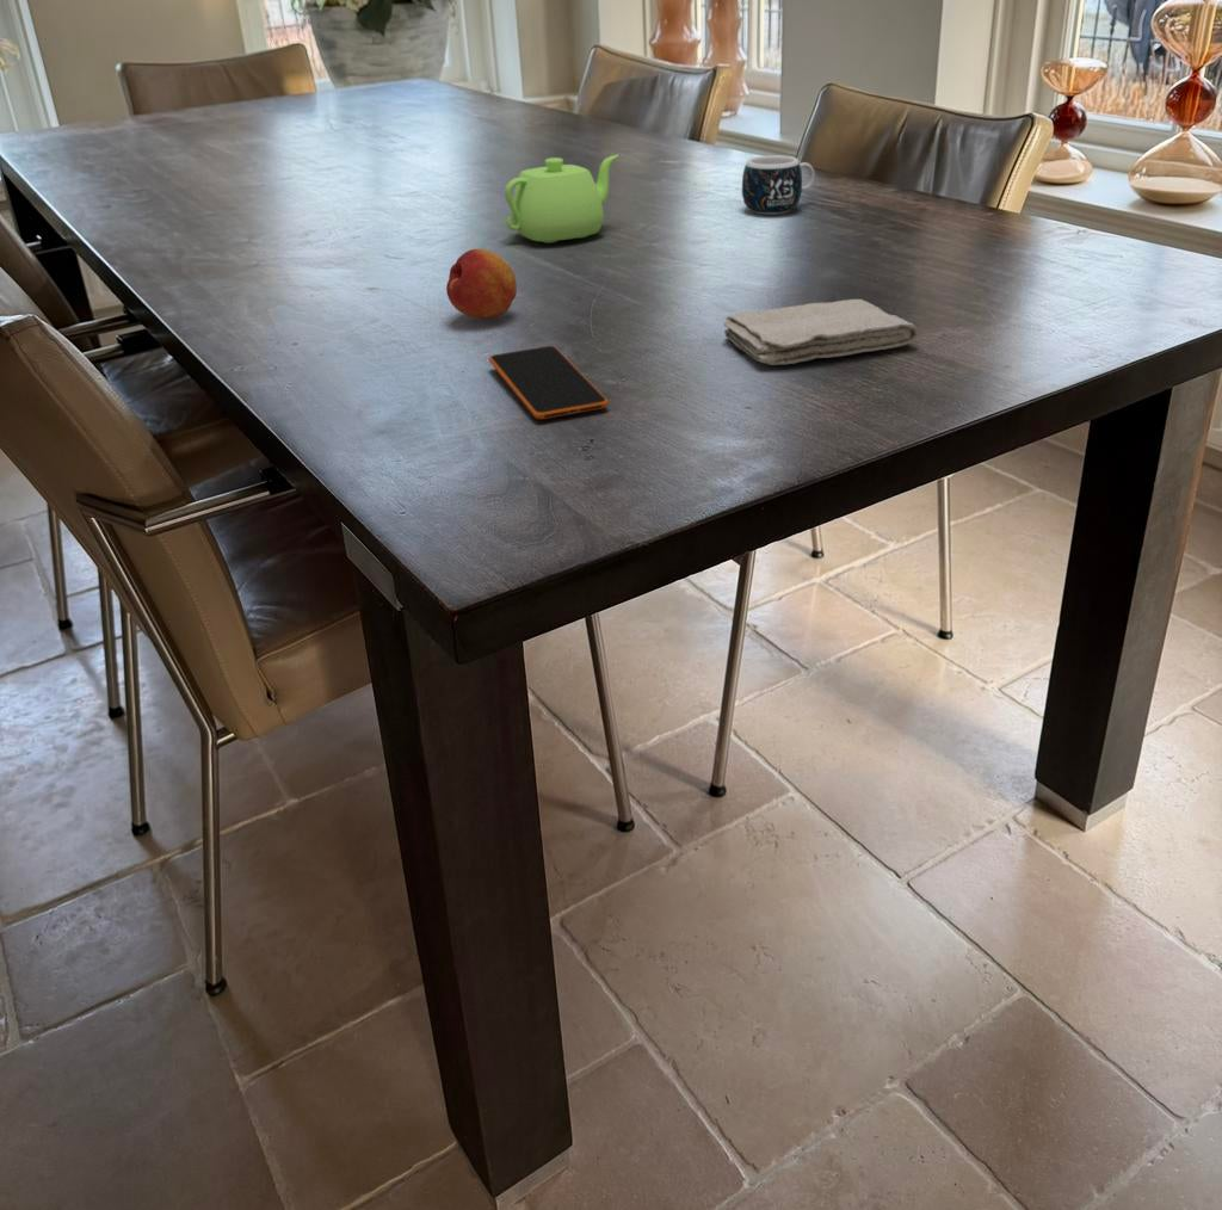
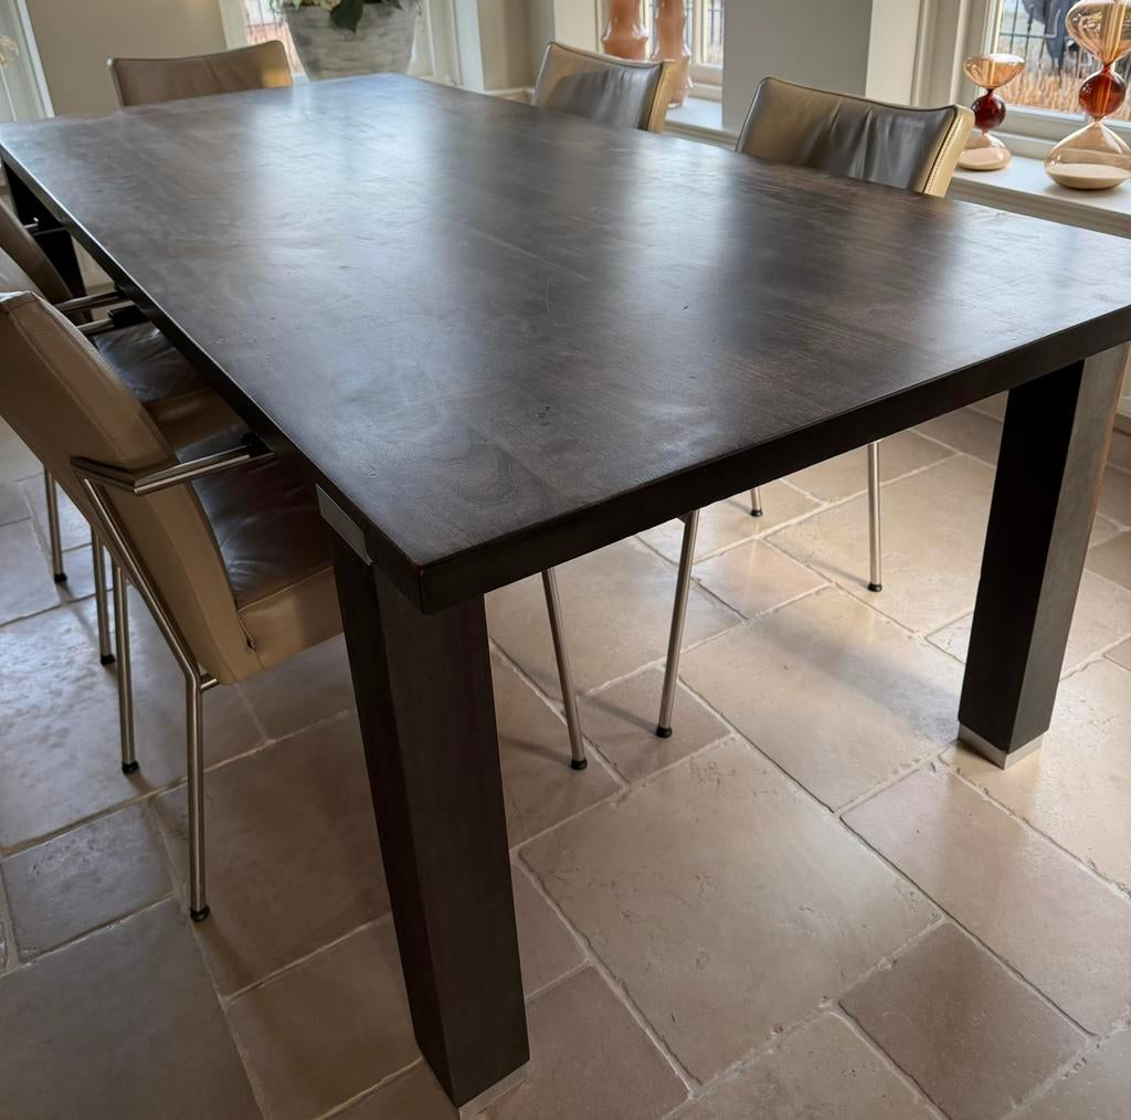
- mug [741,154,816,216]
- fruit [445,248,518,320]
- washcloth [722,298,919,366]
- smartphone [488,345,610,420]
- teapot [504,154,619,245]
